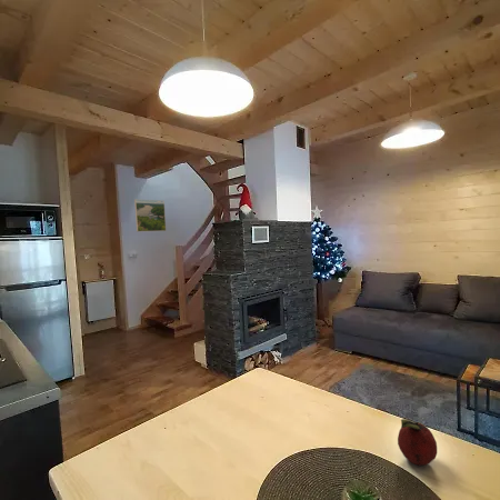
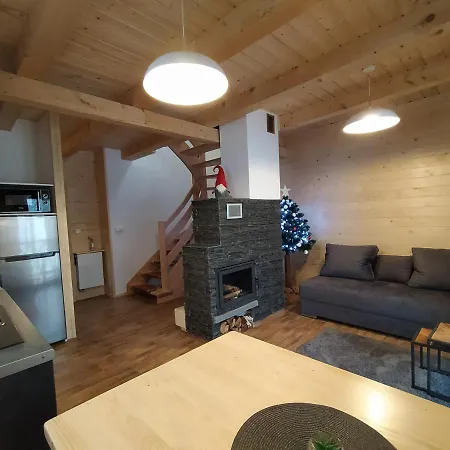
- fruit [397,418,438,467]
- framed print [133,198,167,232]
